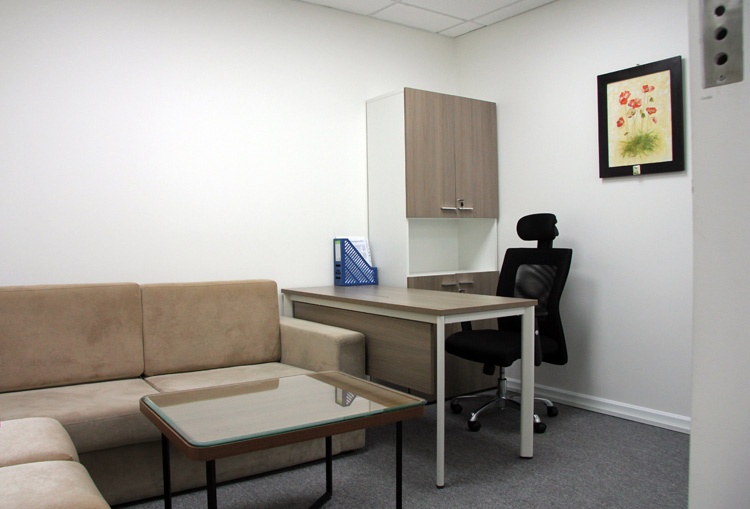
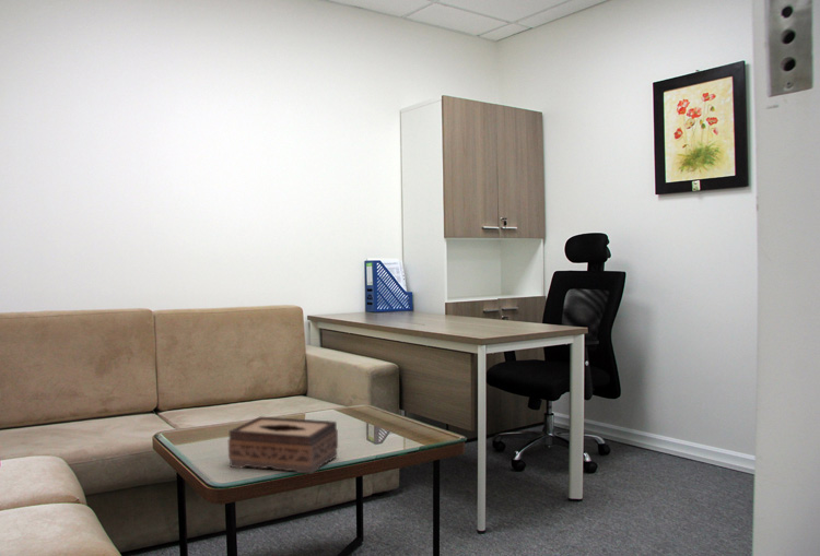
+ tissue box [227,415,339,475]
